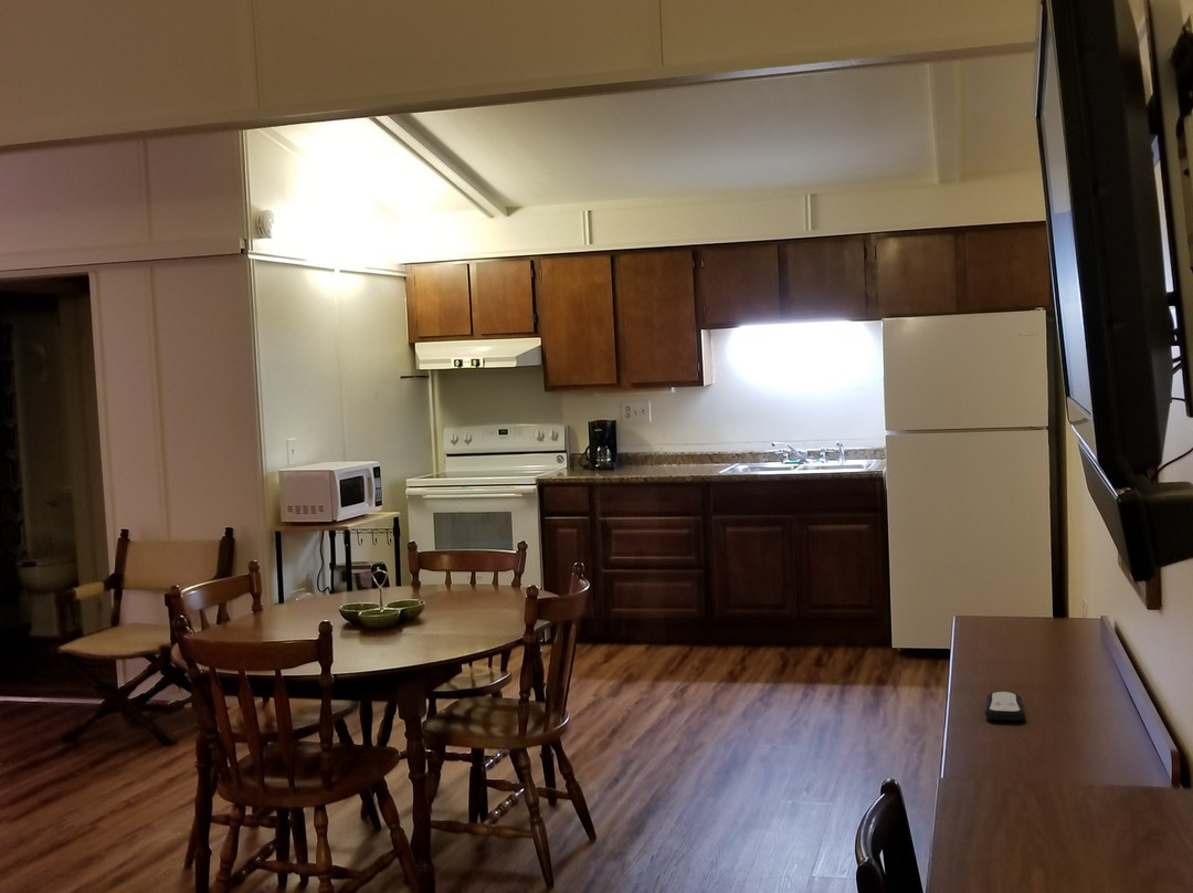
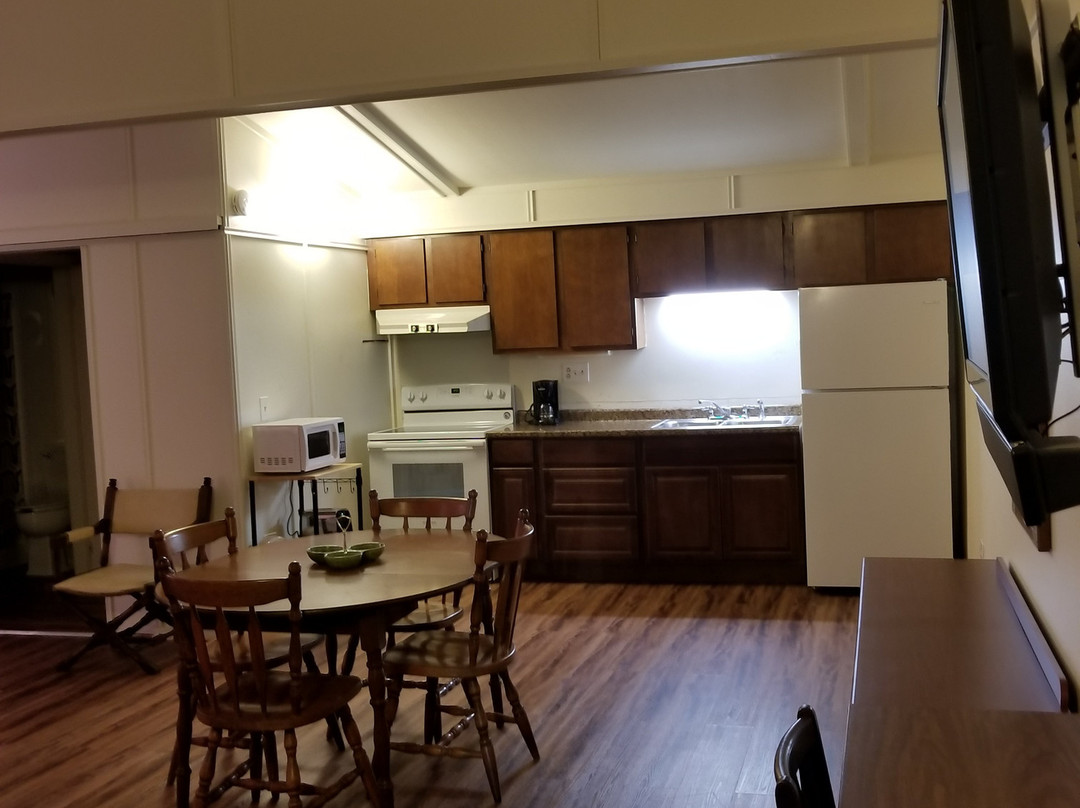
- remote control [984,691,1026,722]
